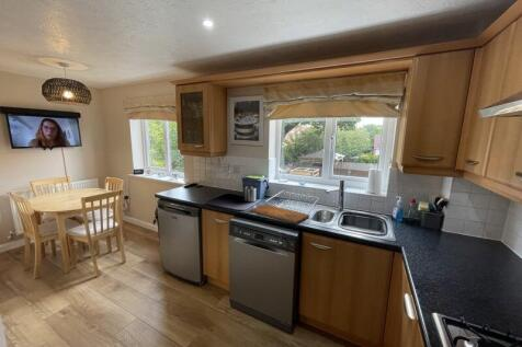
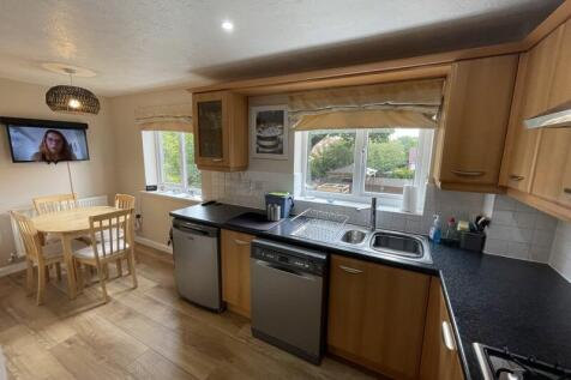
- cutting board [249,204,310,224]
